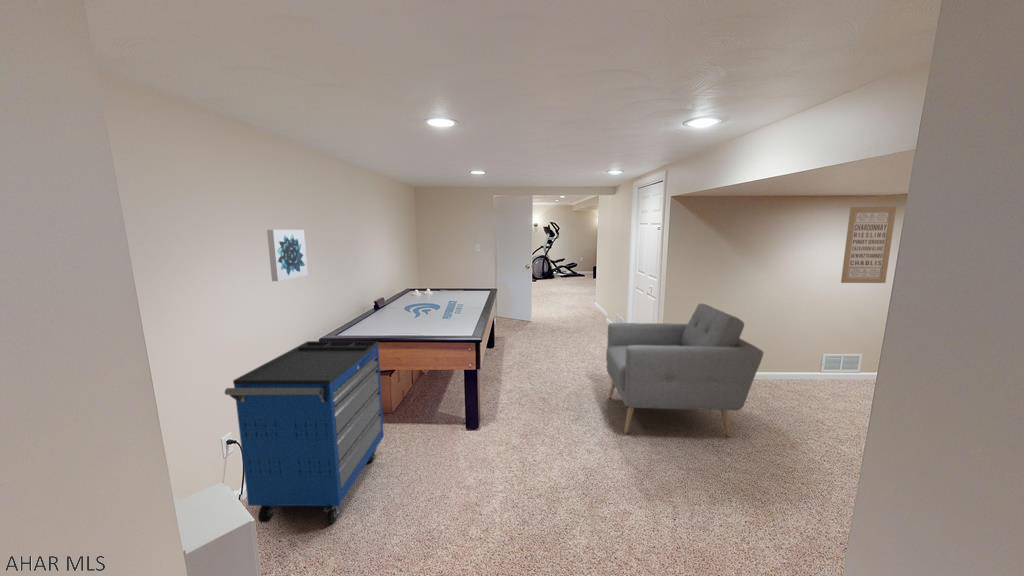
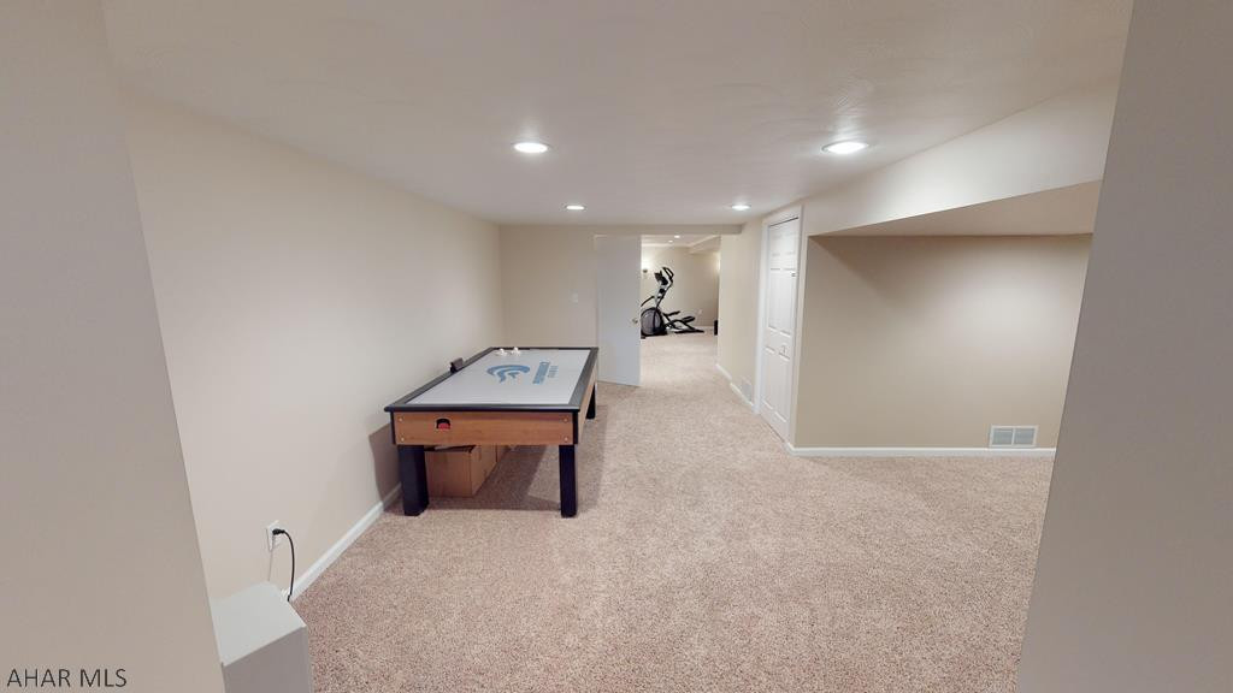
- armchair [605,302,764,438]
- storage cabinet [224,340,385,524]
- wall art [266,229,309,282]
- wall art [840,206,897,284]
